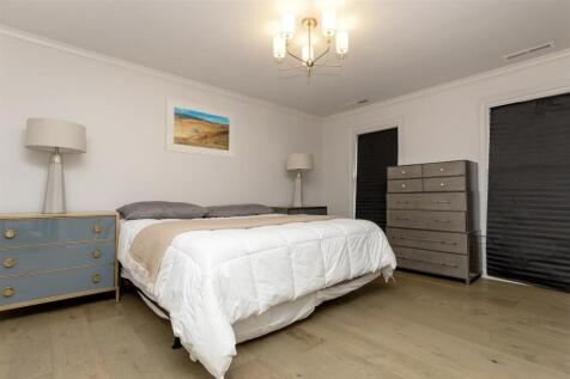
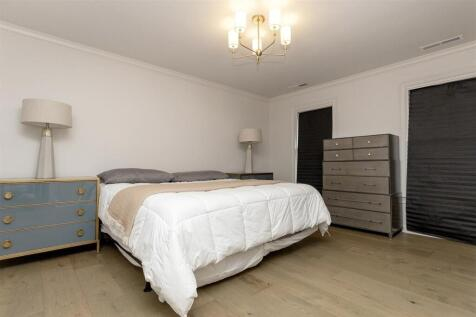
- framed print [164,96,237,159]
